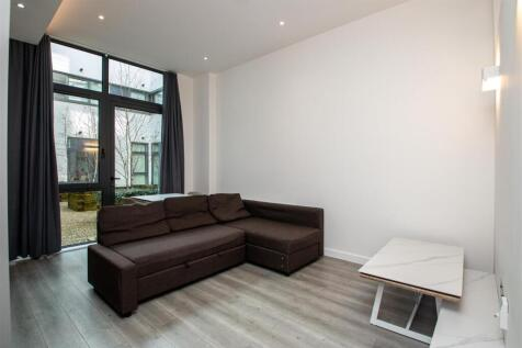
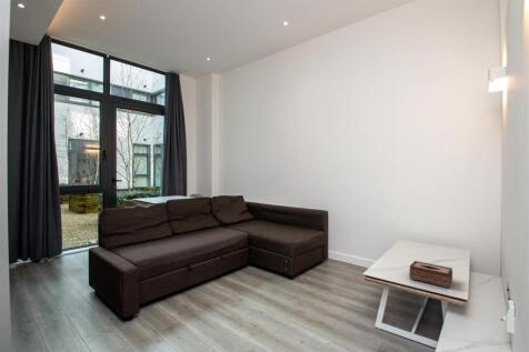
+ tissue box [408,260,453,289]
